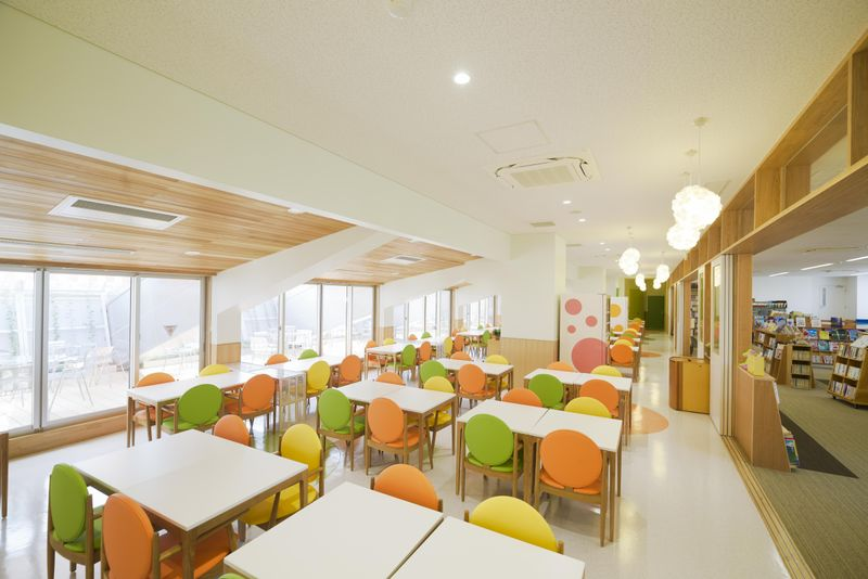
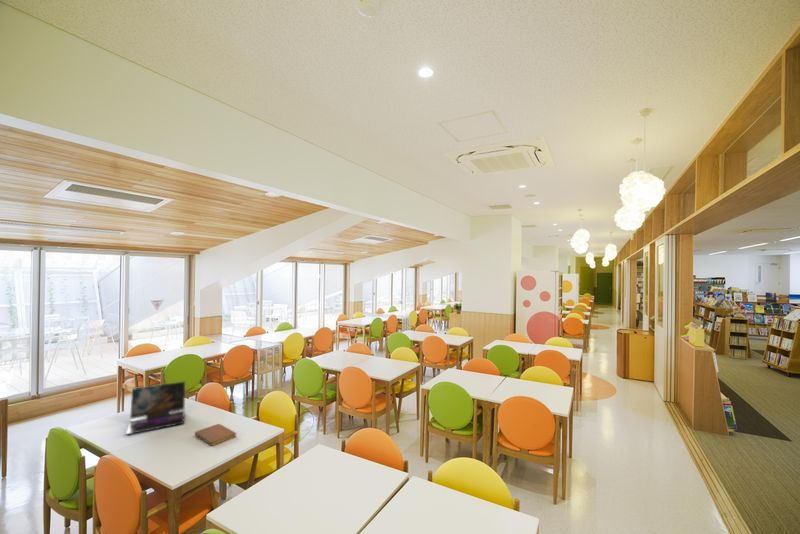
+ laptop [125,380,186,436]
+ notebook [194,423,237,447]
